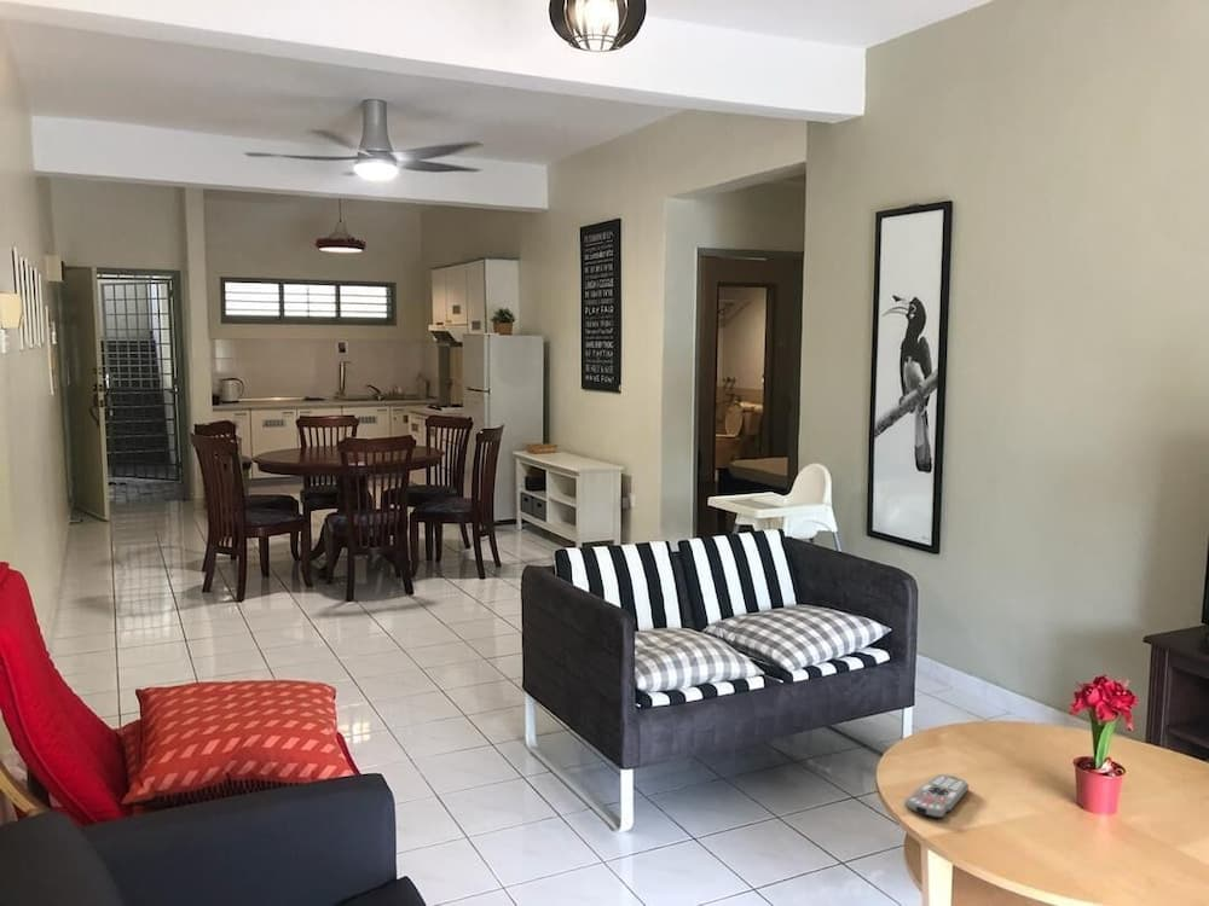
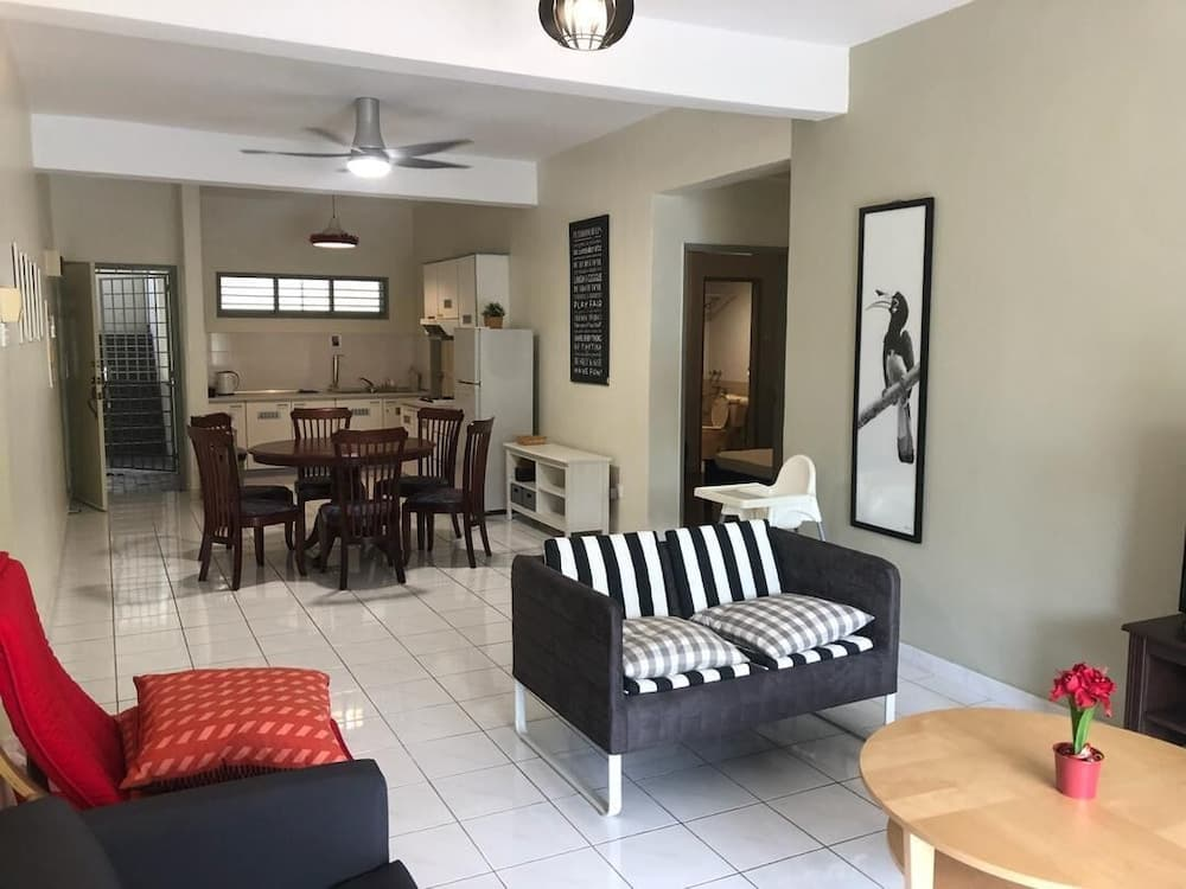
- remote control [903,773,970,819]
